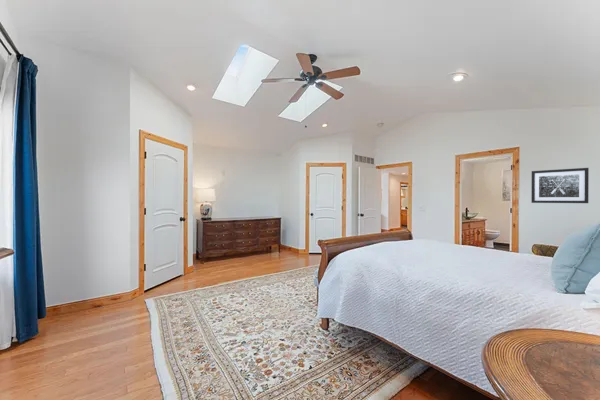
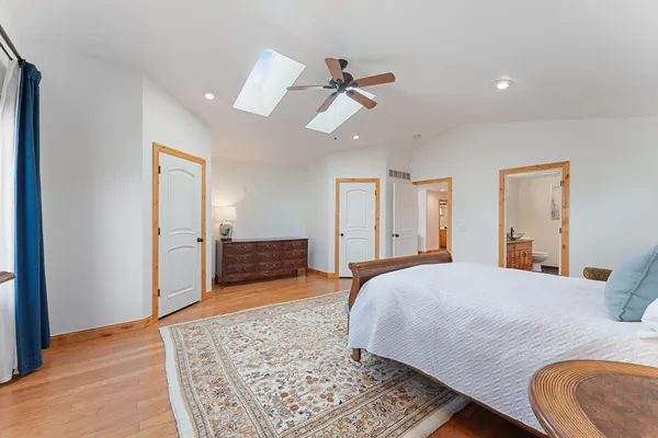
- wall art [531,167,590,204]
